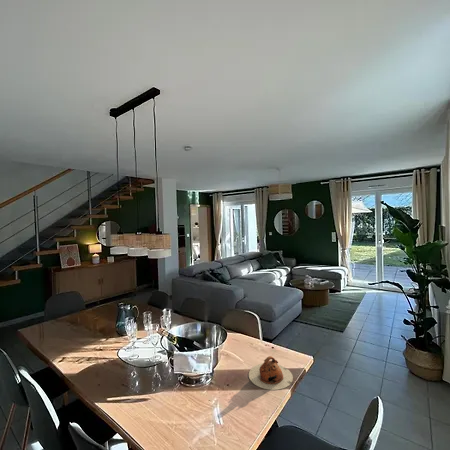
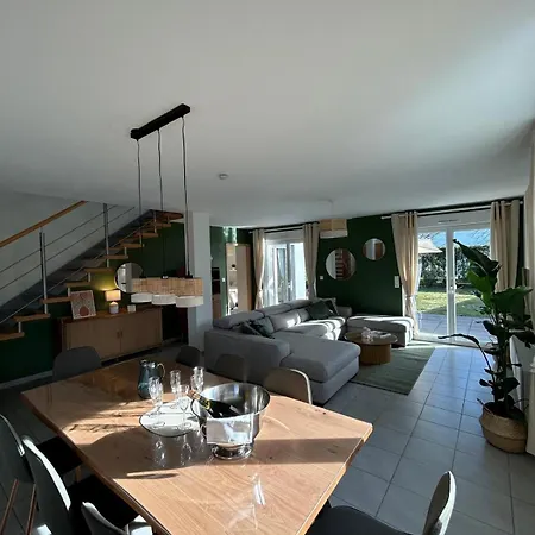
- teapot [248,355,294,391]
